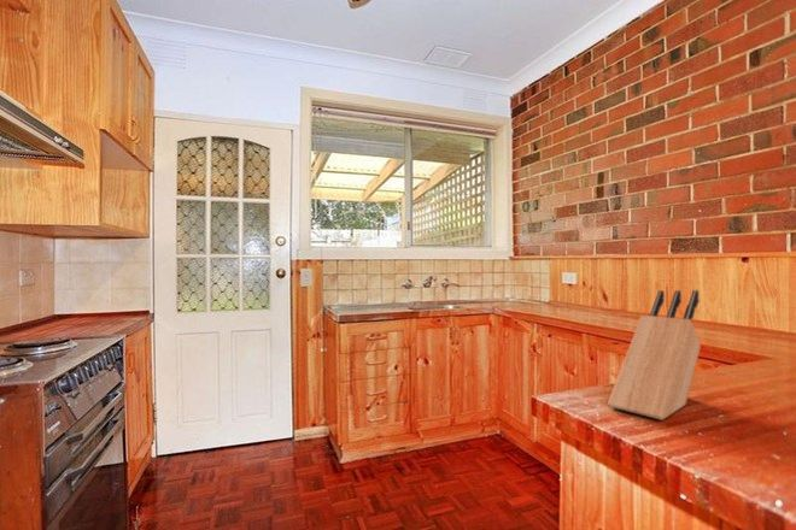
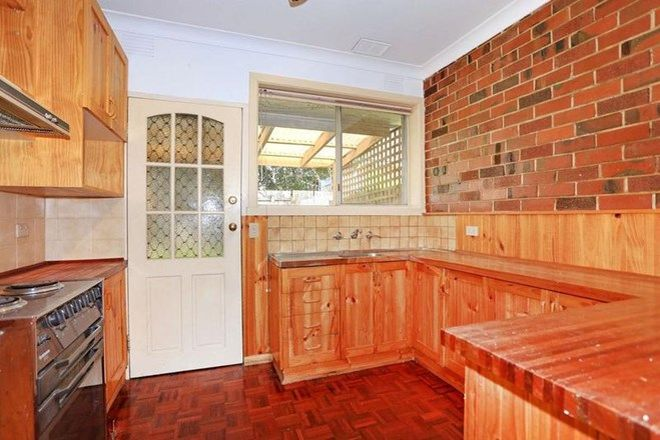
- knife block [607,289,702,422]
